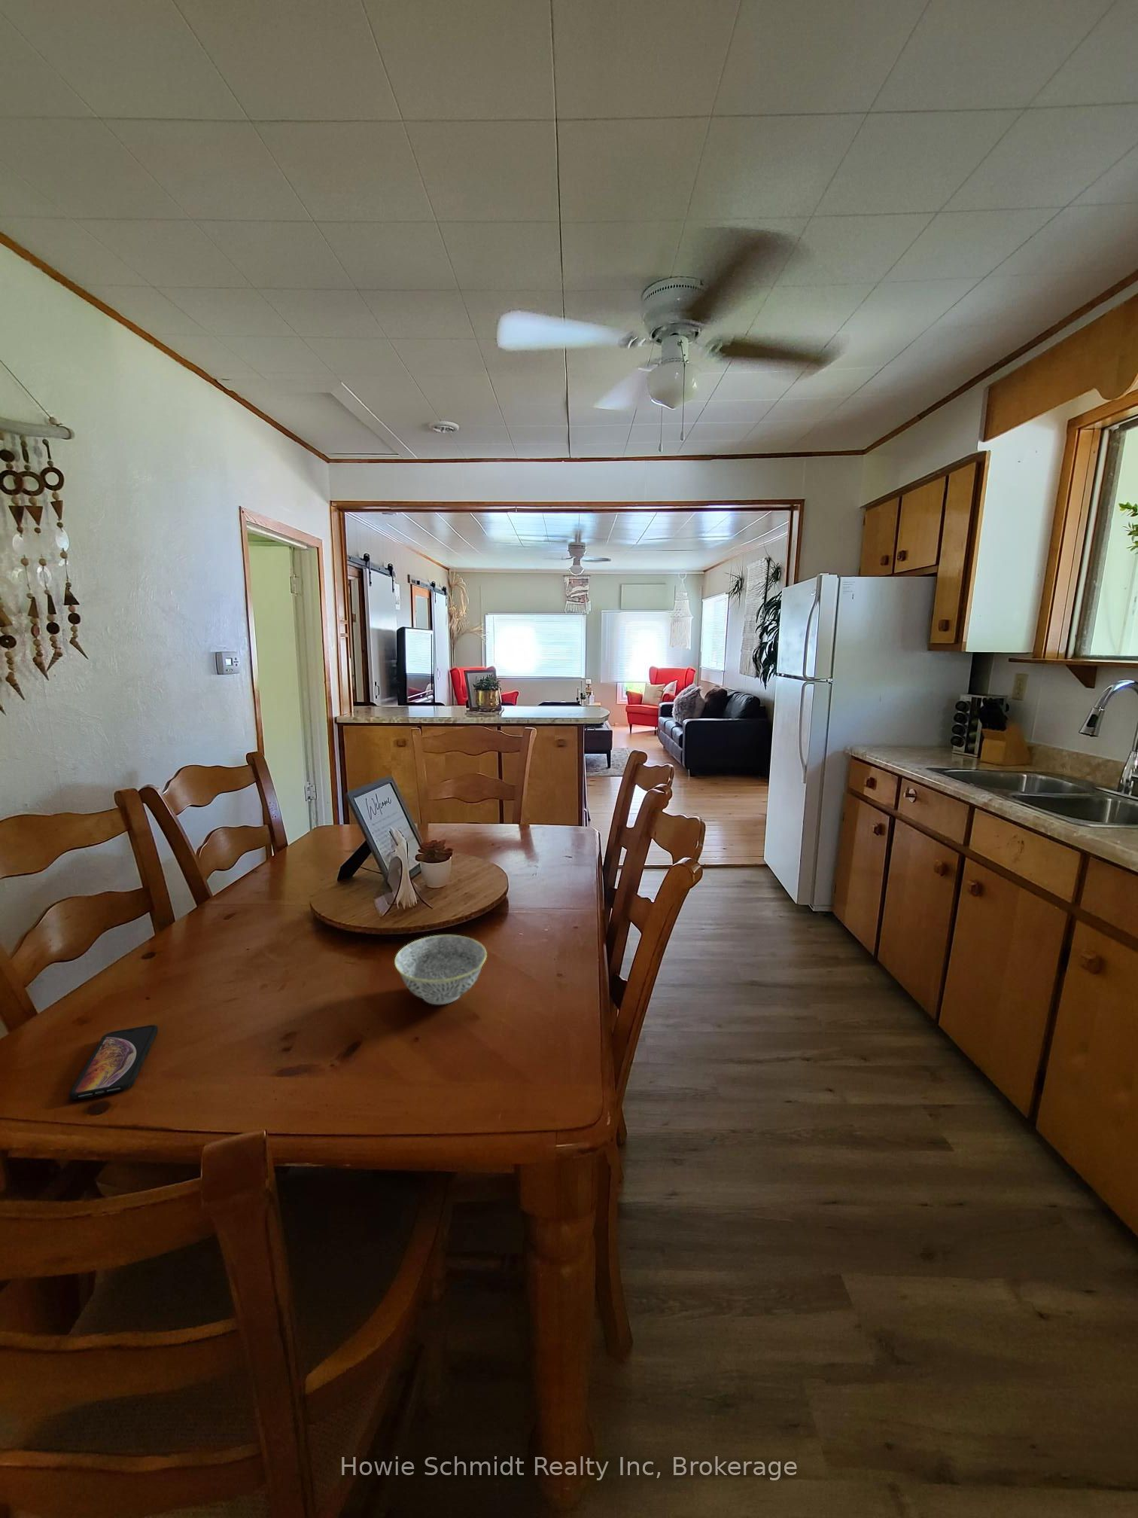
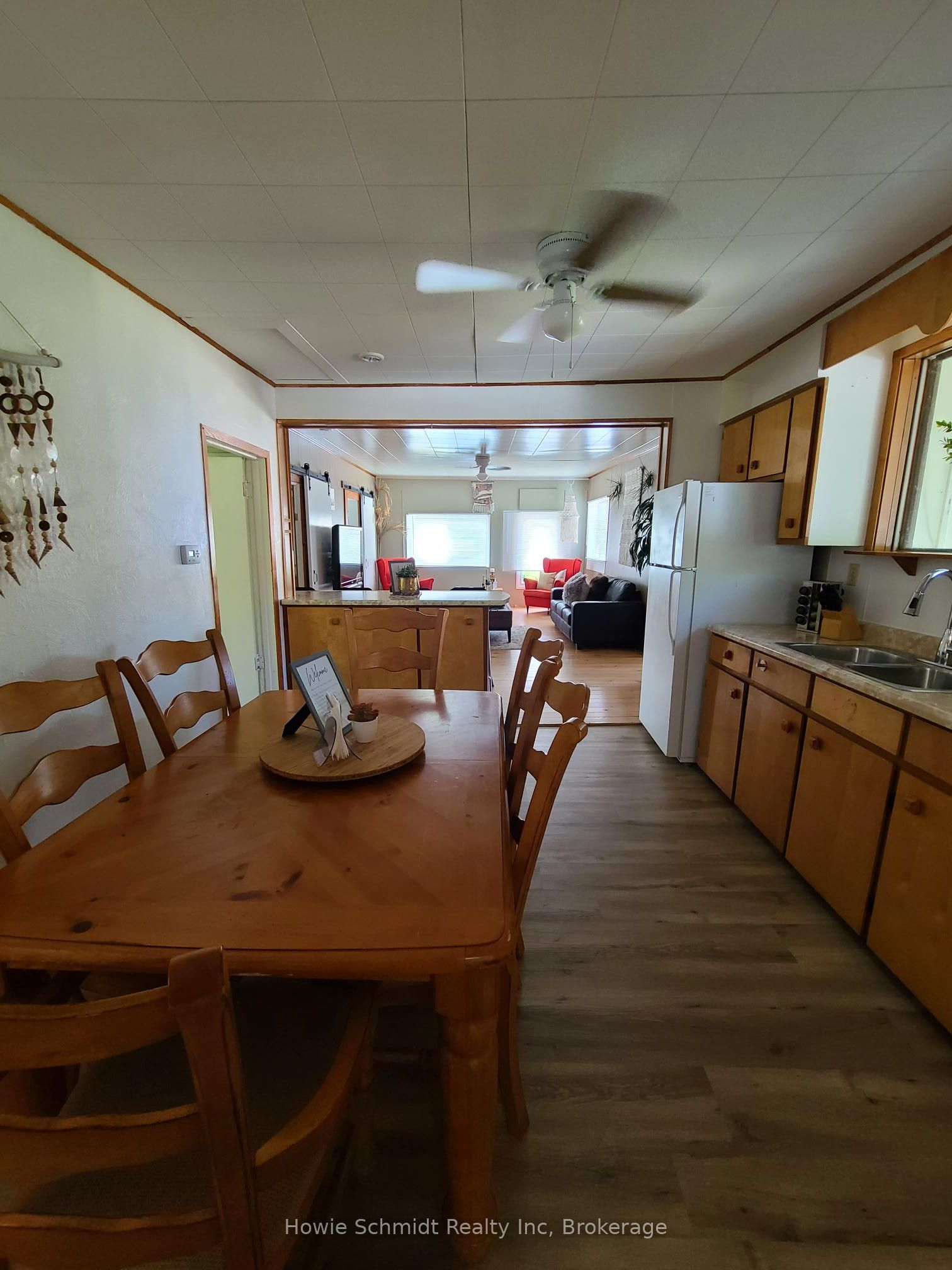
- bowl [393,935,488,1005]
- smartphone [68,1024,159,1100]
